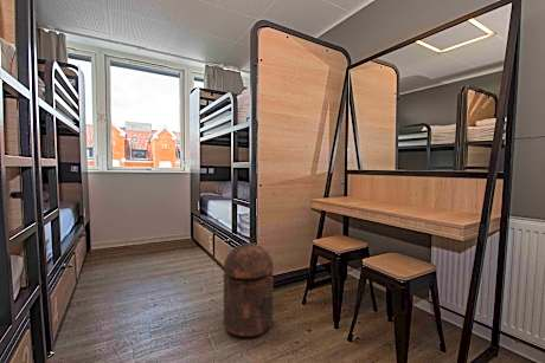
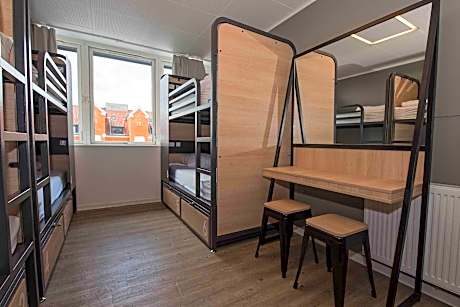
- trash can [223,241,274,339]
